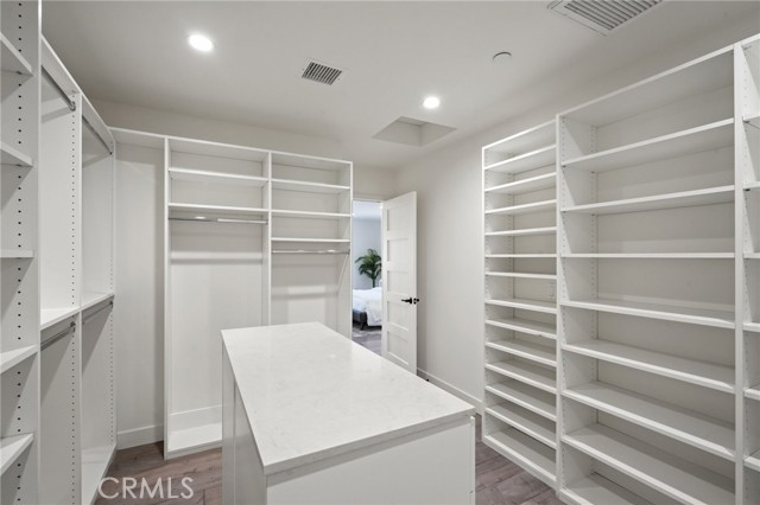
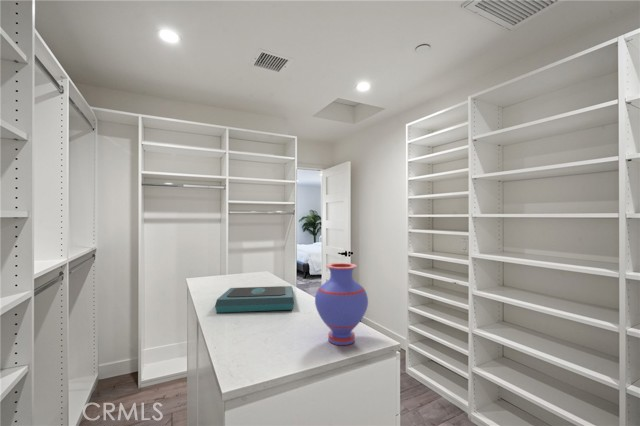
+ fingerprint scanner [214,285,295,314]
+ vase [314,262,369,346]
